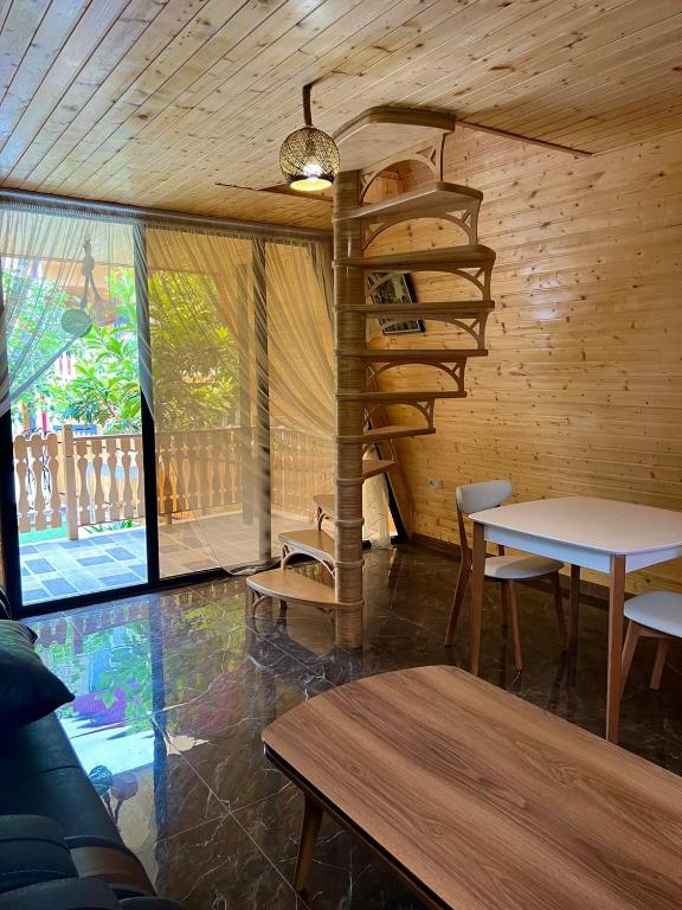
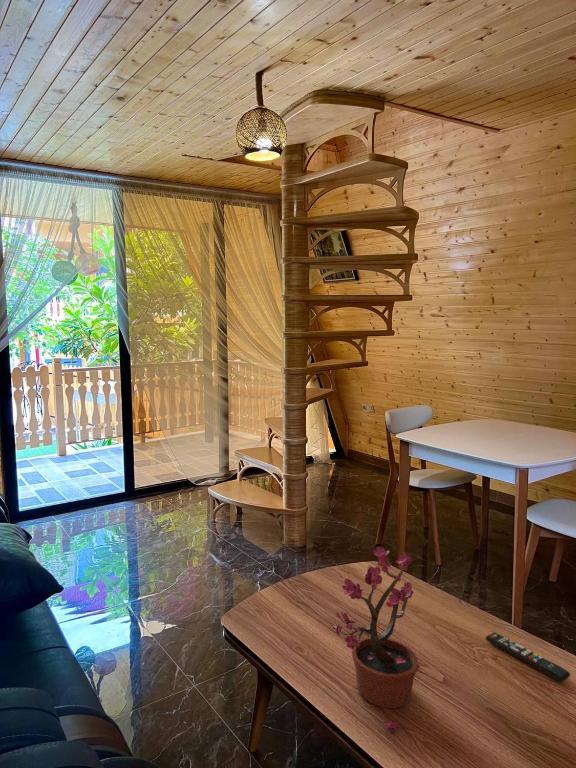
+ potted plant [331,545,420,735]
+ remote control [485,631,571,684]
